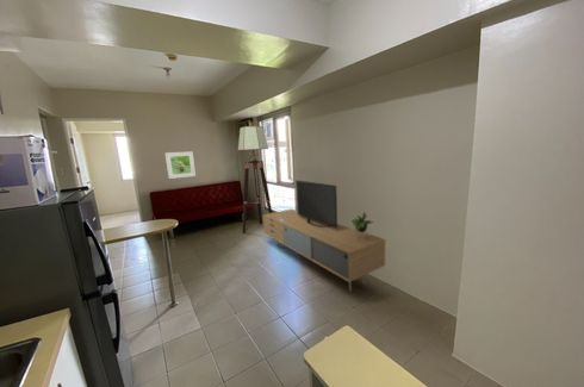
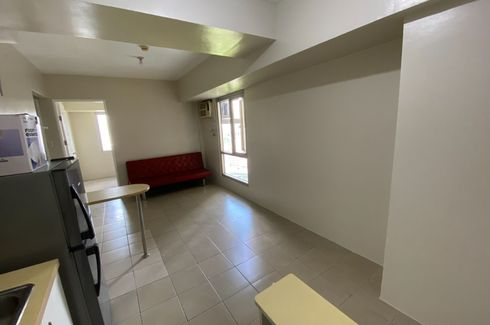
- floor lamp [237,125,273,235]
- media console [262,179,386,292]
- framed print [164,150,197,180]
